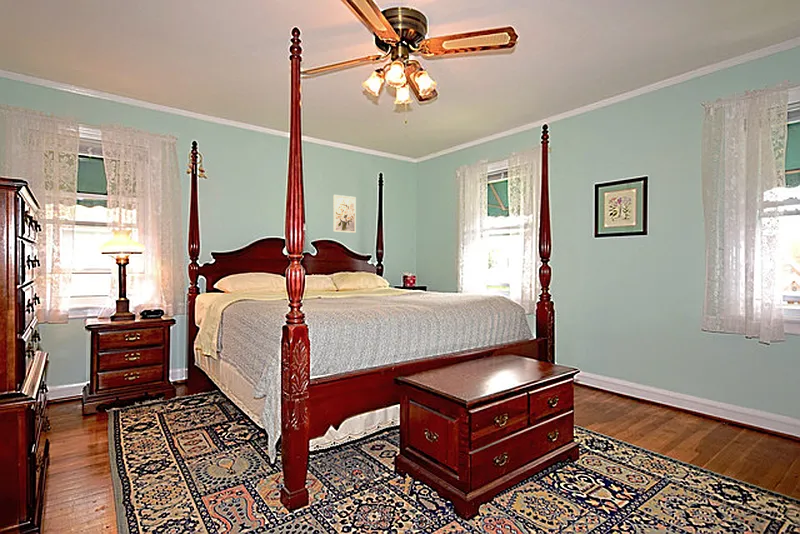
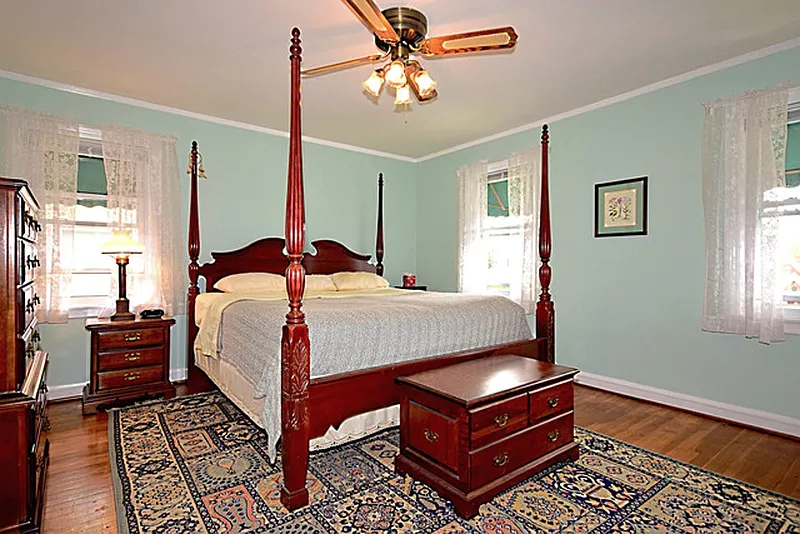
- wall art [333,194,357,234]
